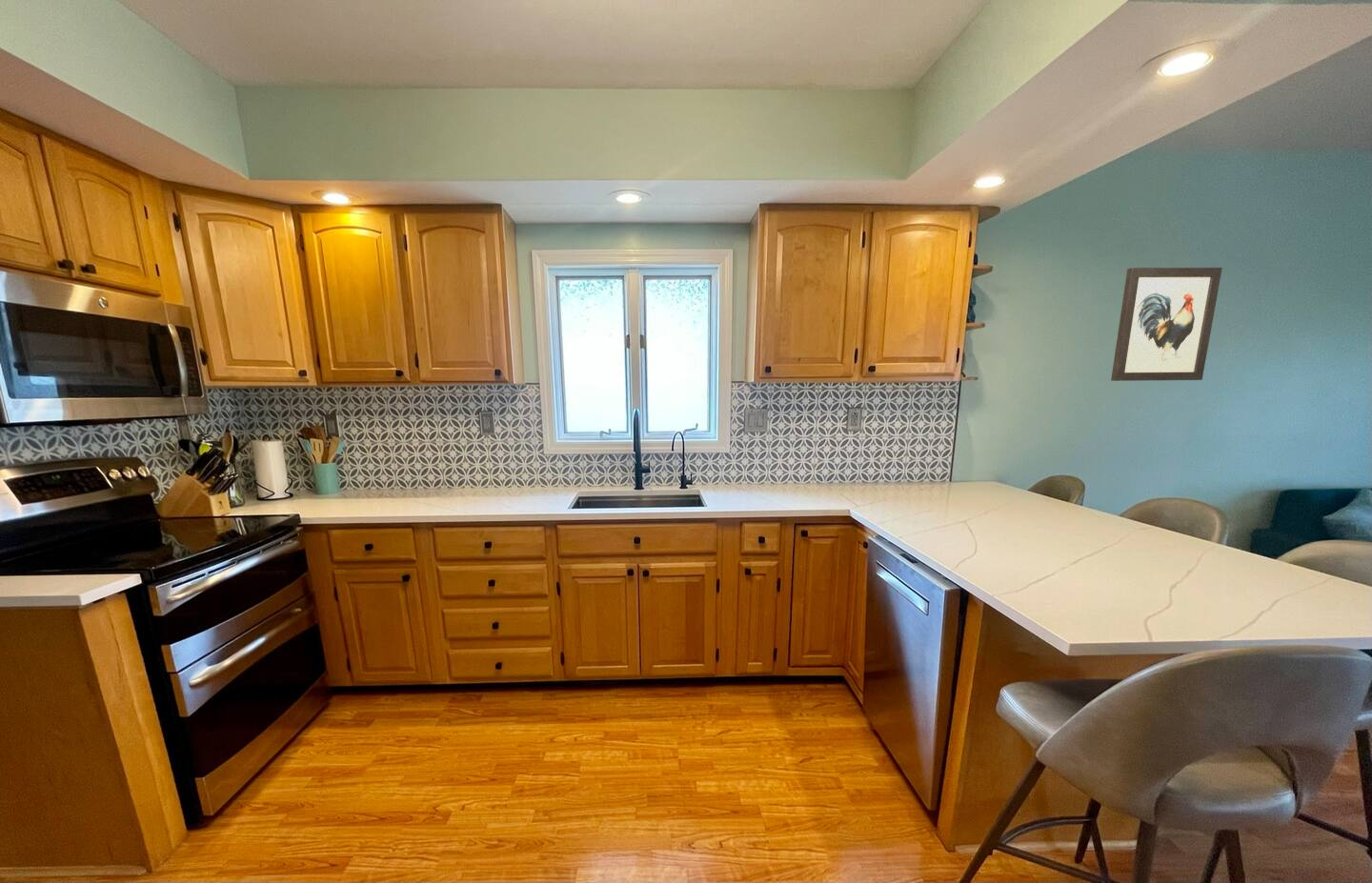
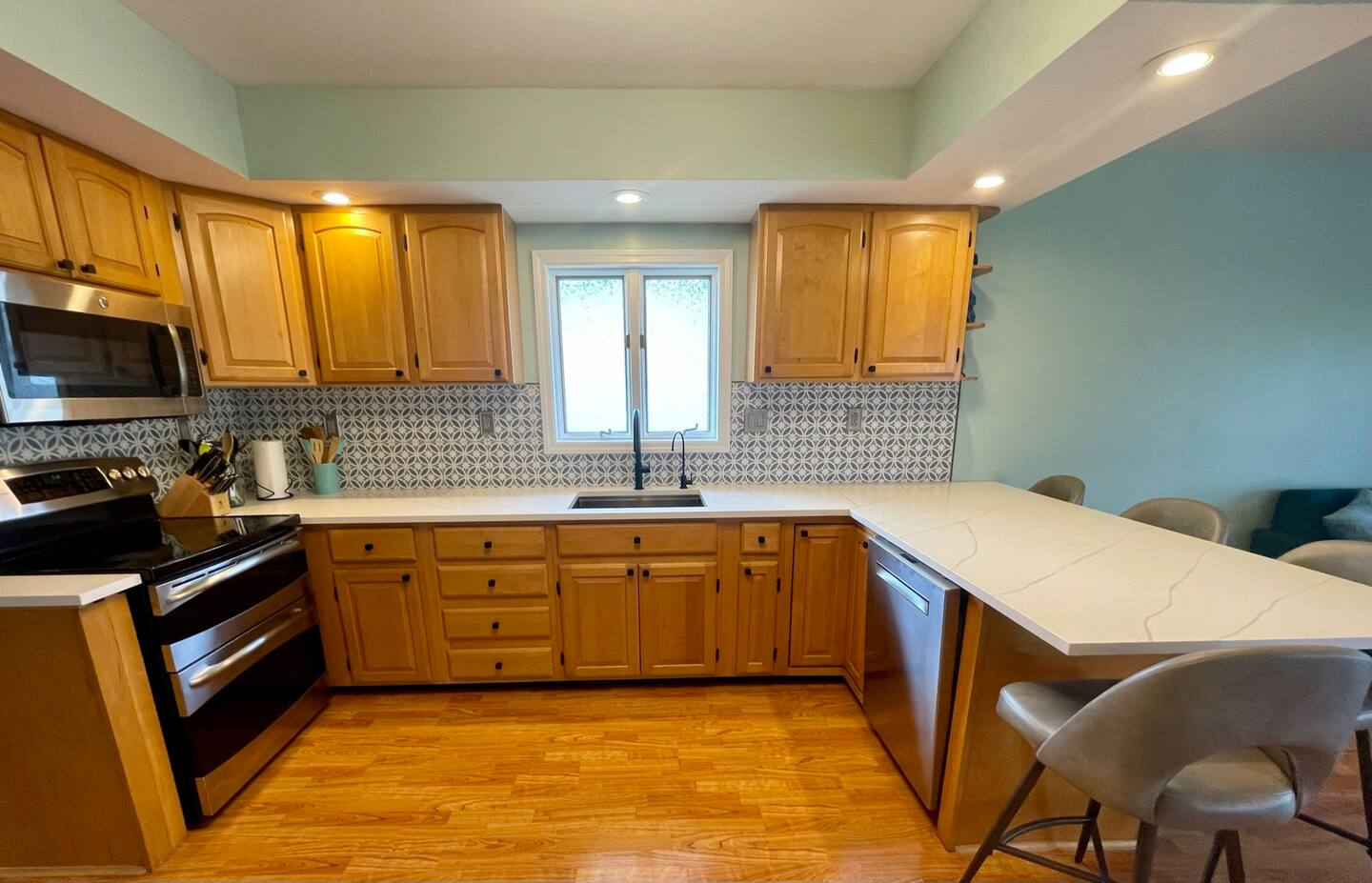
- wall art [1110,267,1223,382]
